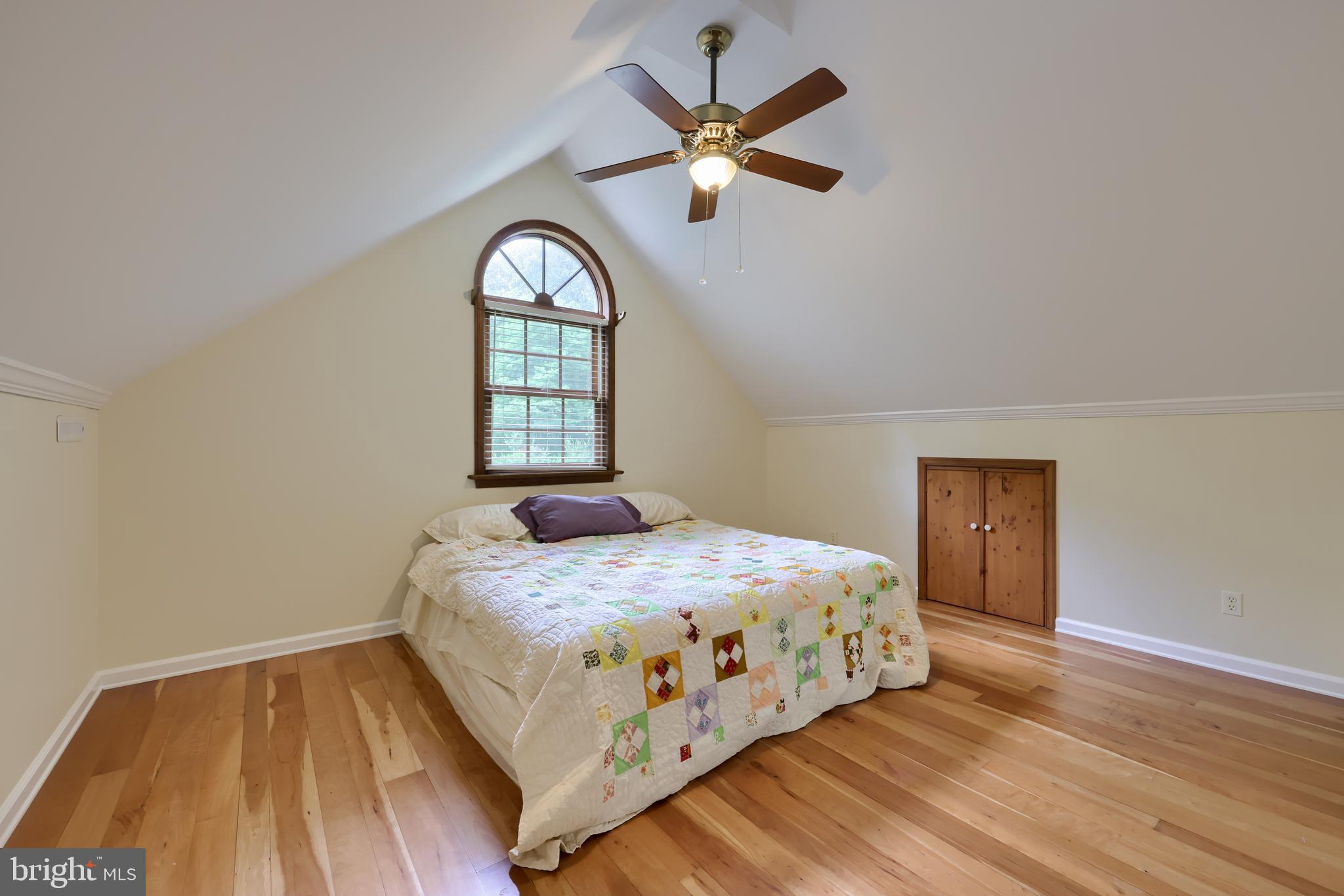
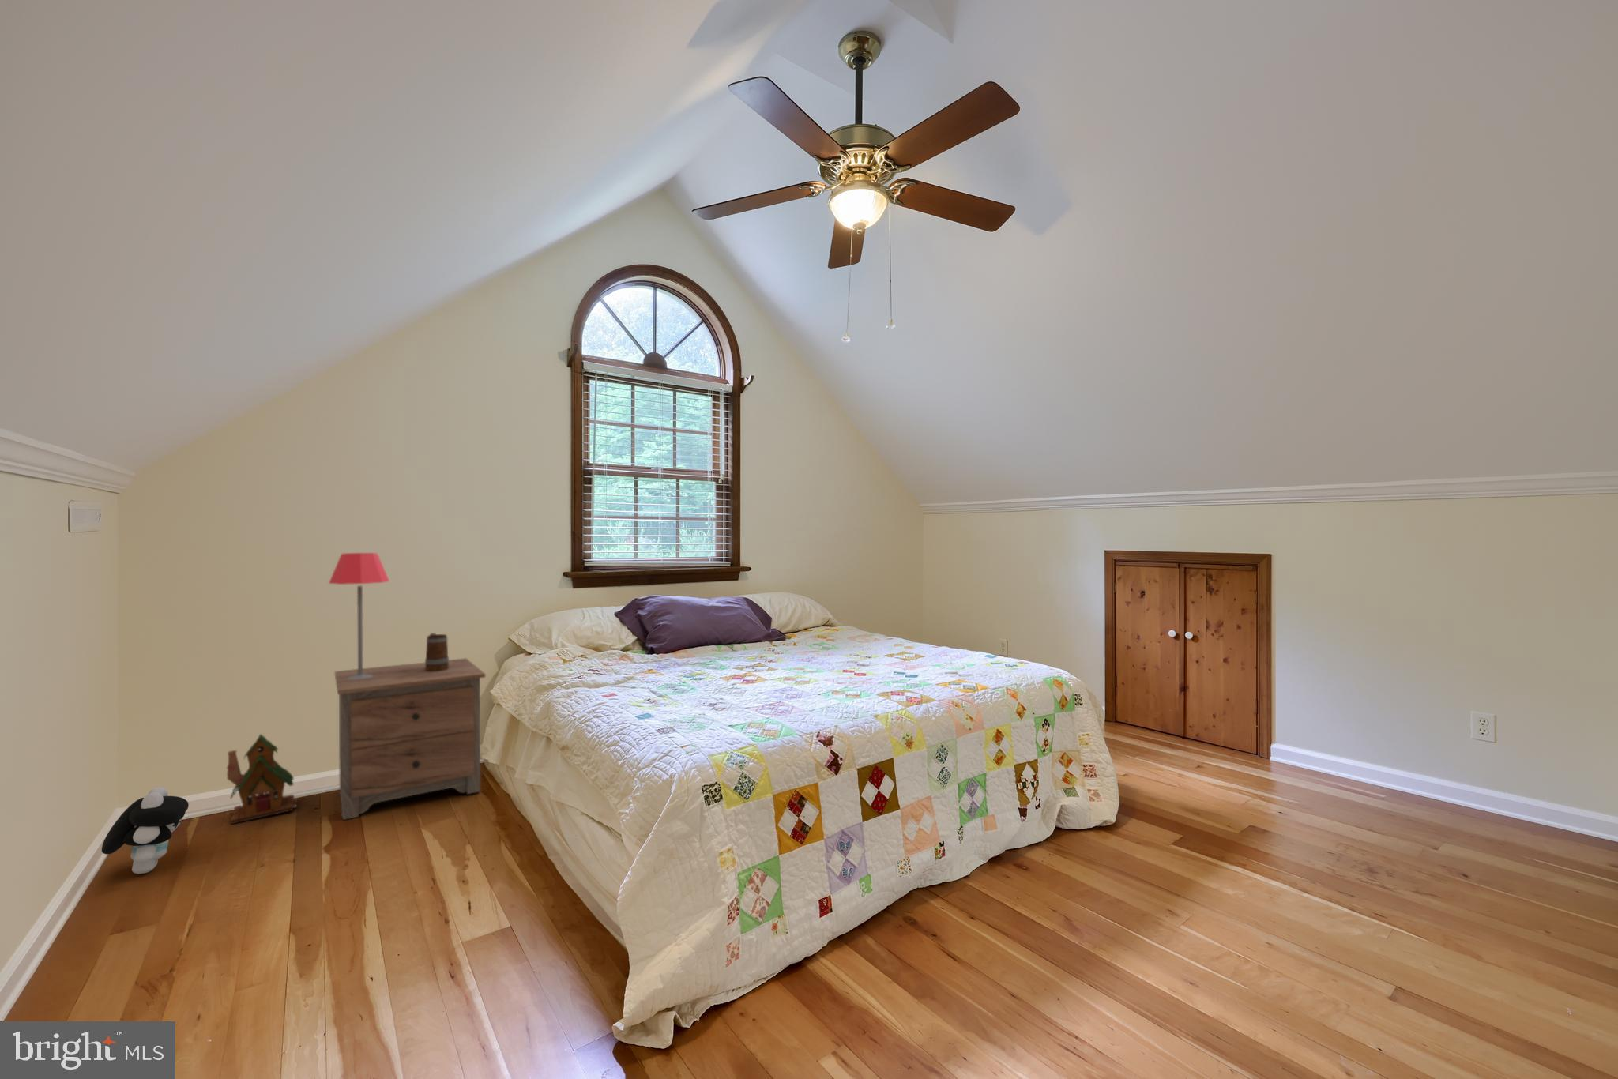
+ mug [424,632,449,672]
+ toy house [226,733,297,825]
+ nightstand [335,658,486,821]
+ table lamp [327,552,390,679]
+ plush toy [101,786,190,874]
